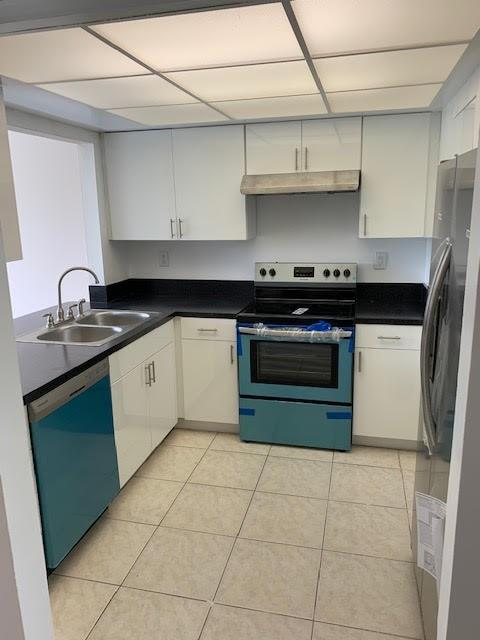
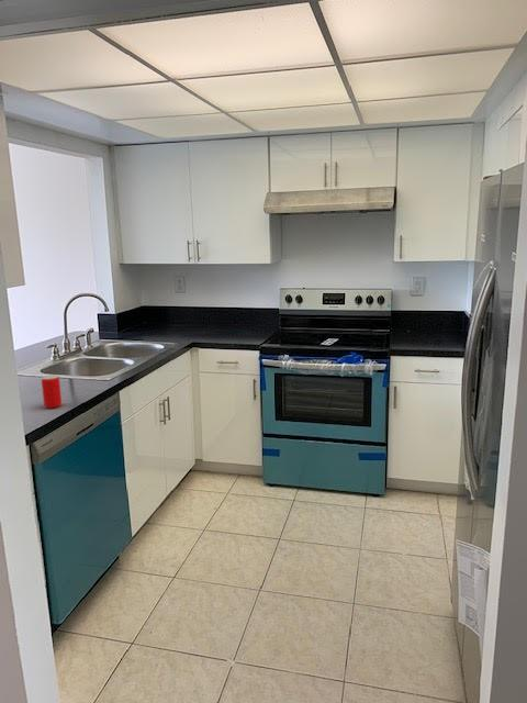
+ beverage can [41,375,63,410]
